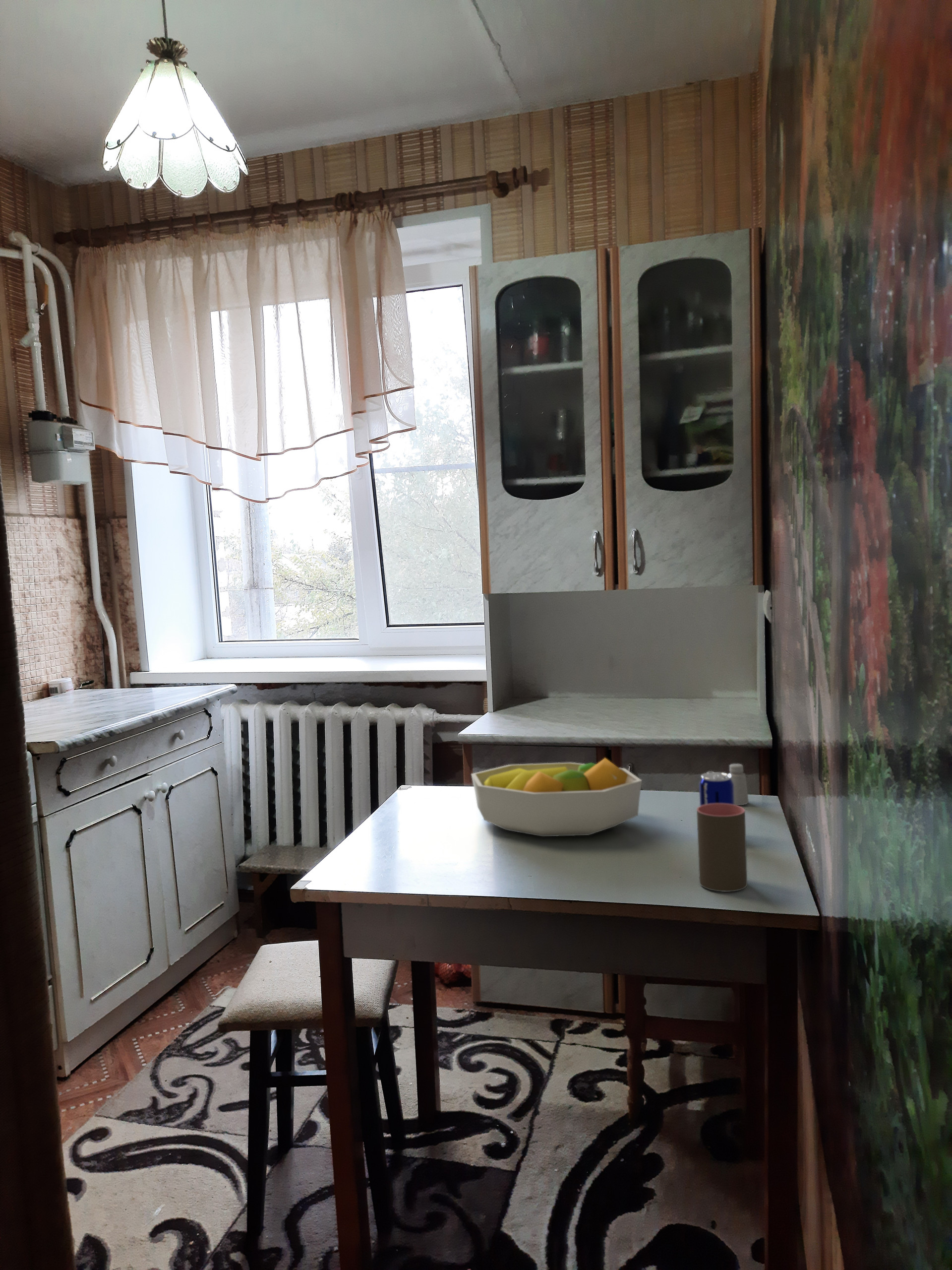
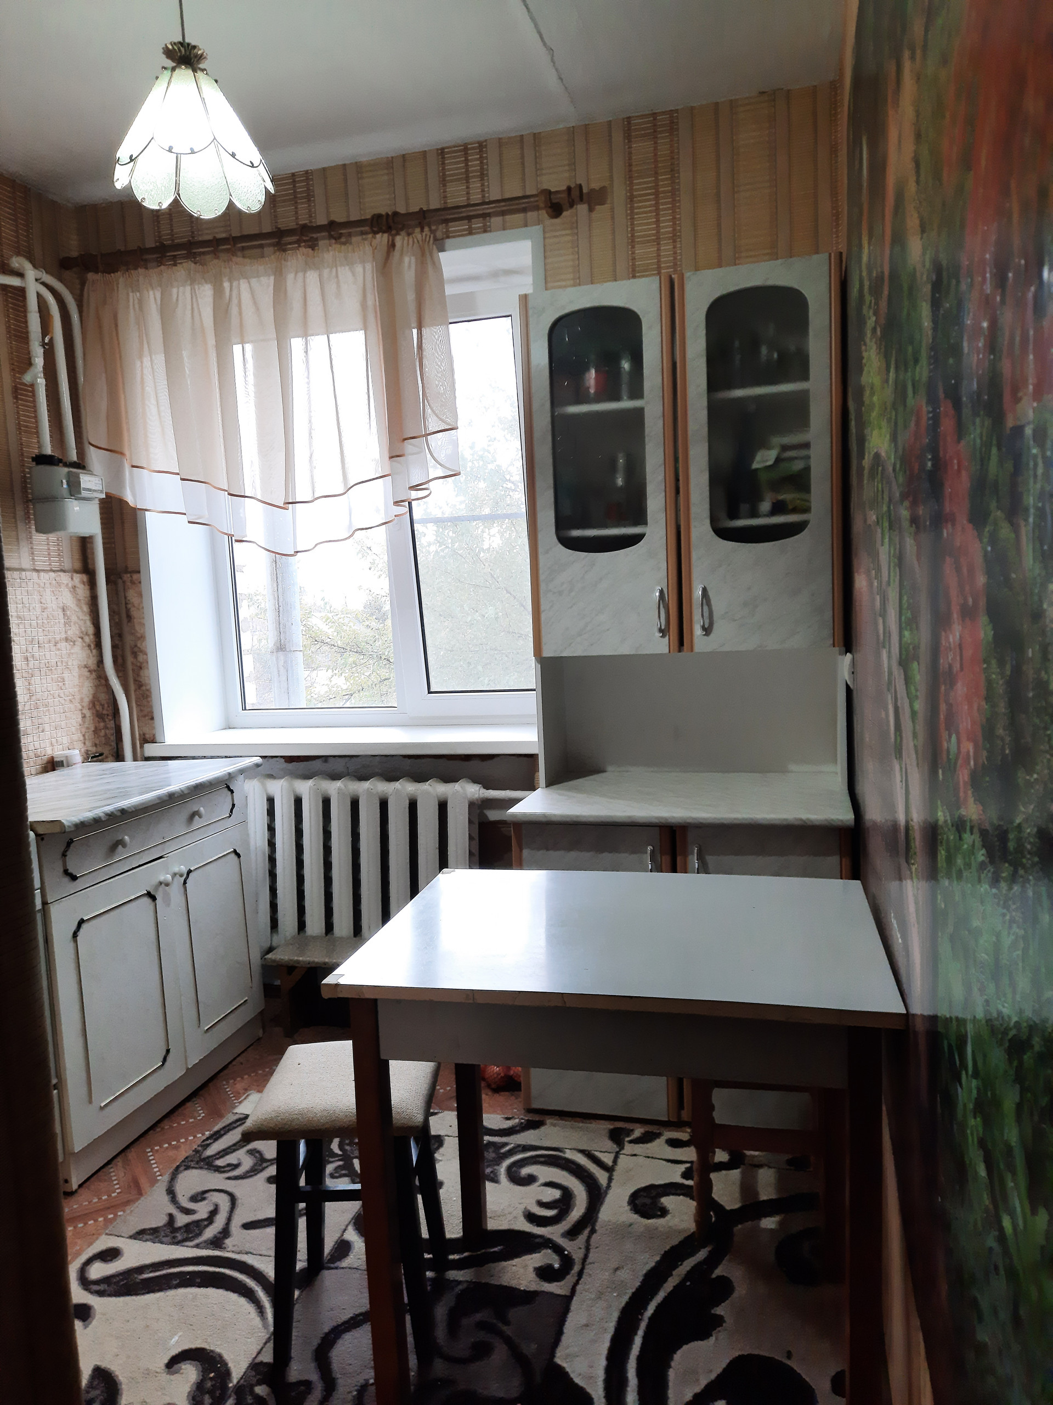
- beer can [699,770,734,806]
- saltshaker [728,763,749,806]
- fruit bowl [471,757,643,837]
- cup [696,803,748,892]
